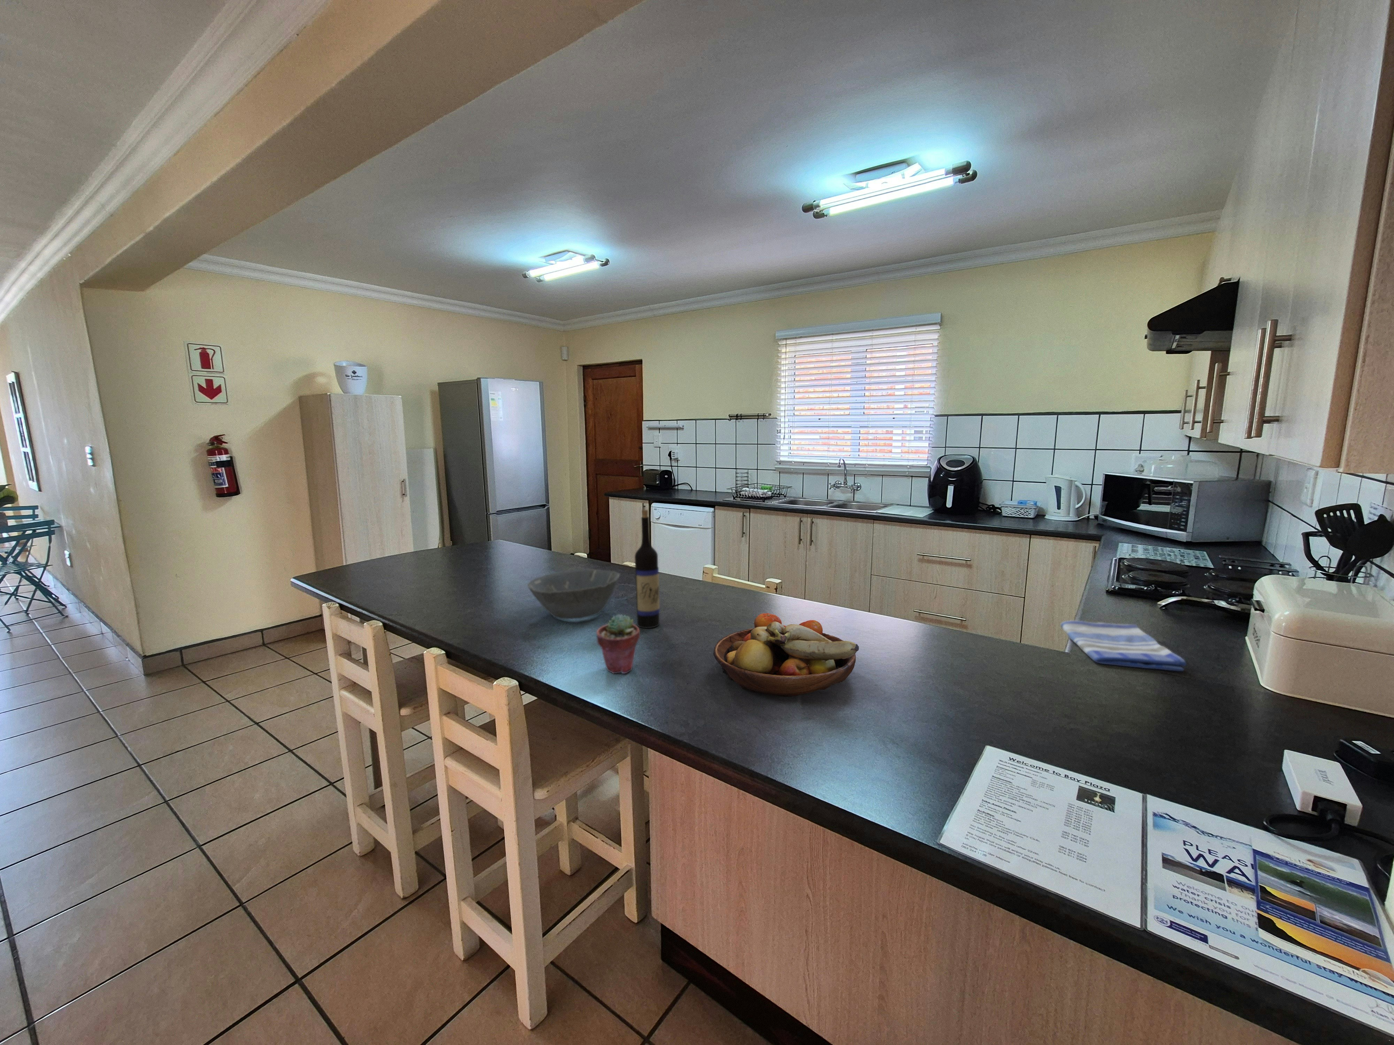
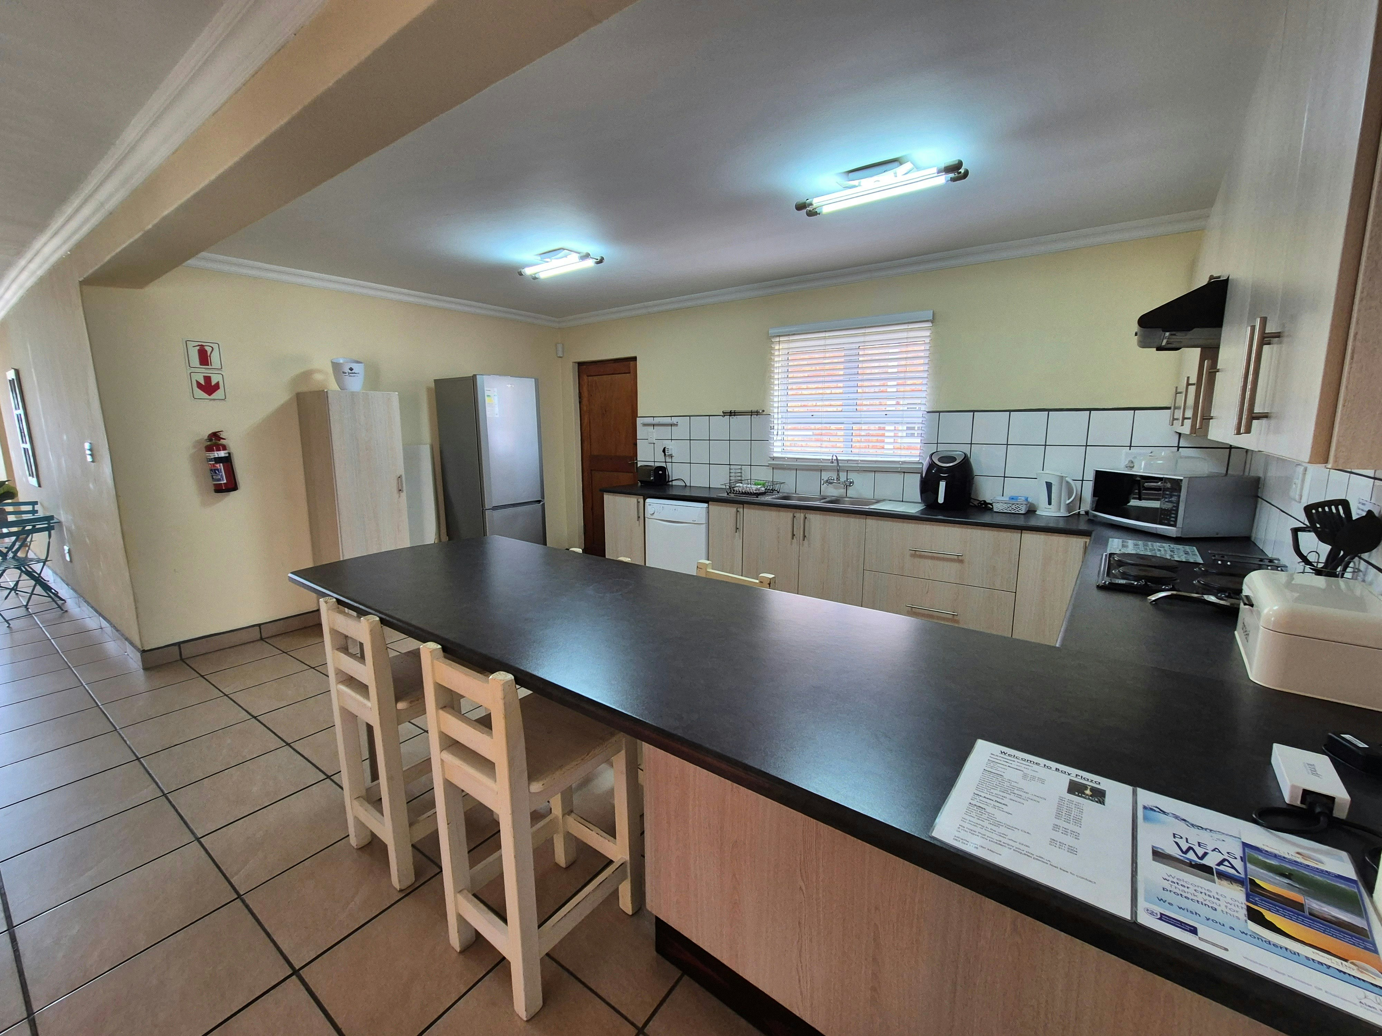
- fruit bowl [713,613,859,697]
- dish towel [1060,620,1187,672]
- bowl [527,569,620,619]
- potted succulent [596,614,640,674]
- wine bottle [634,509,660,628]
